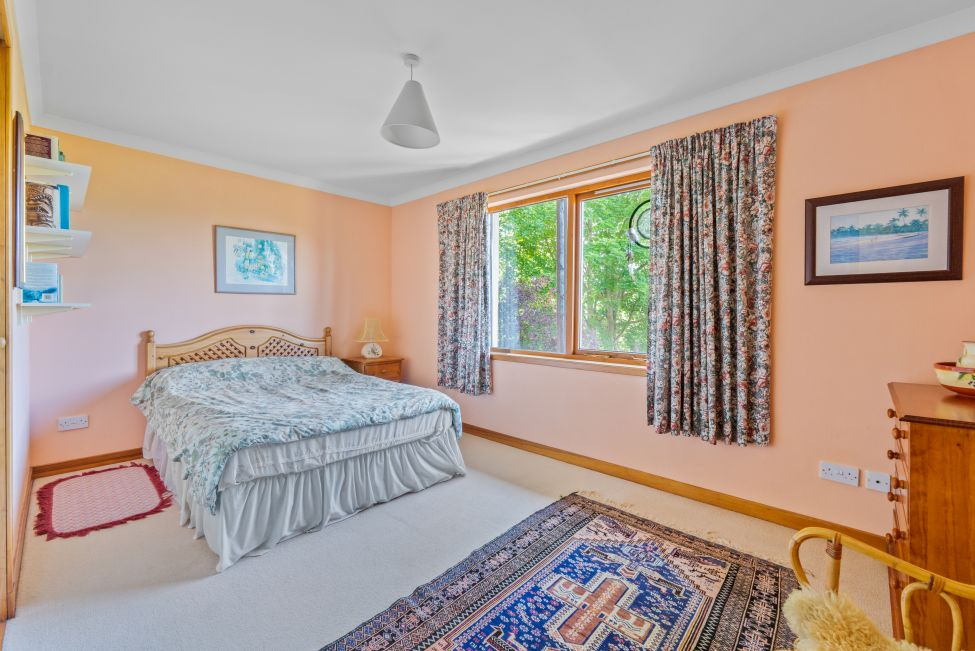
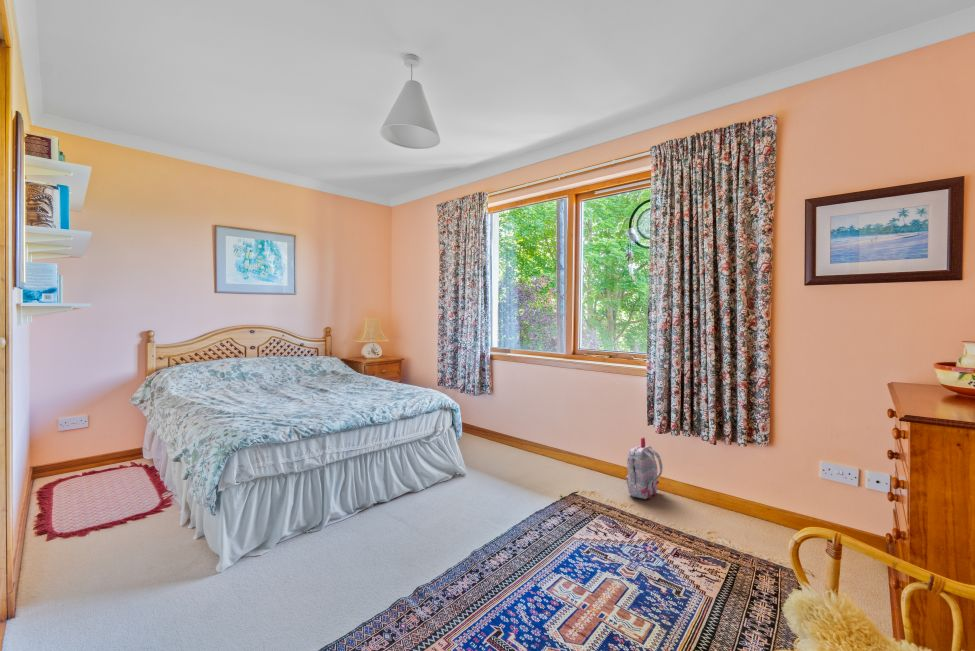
+ backpack [625,437,664,500]
